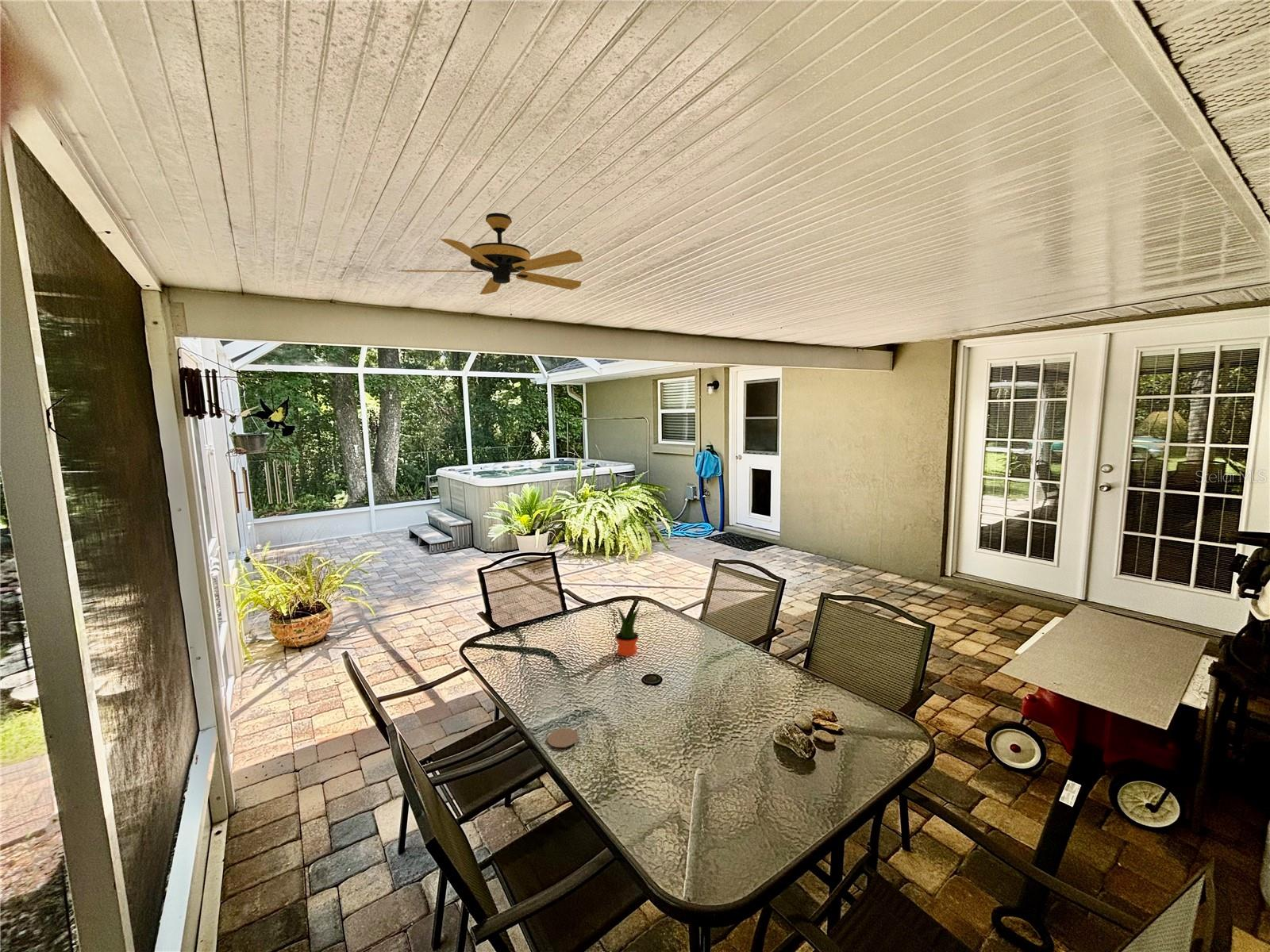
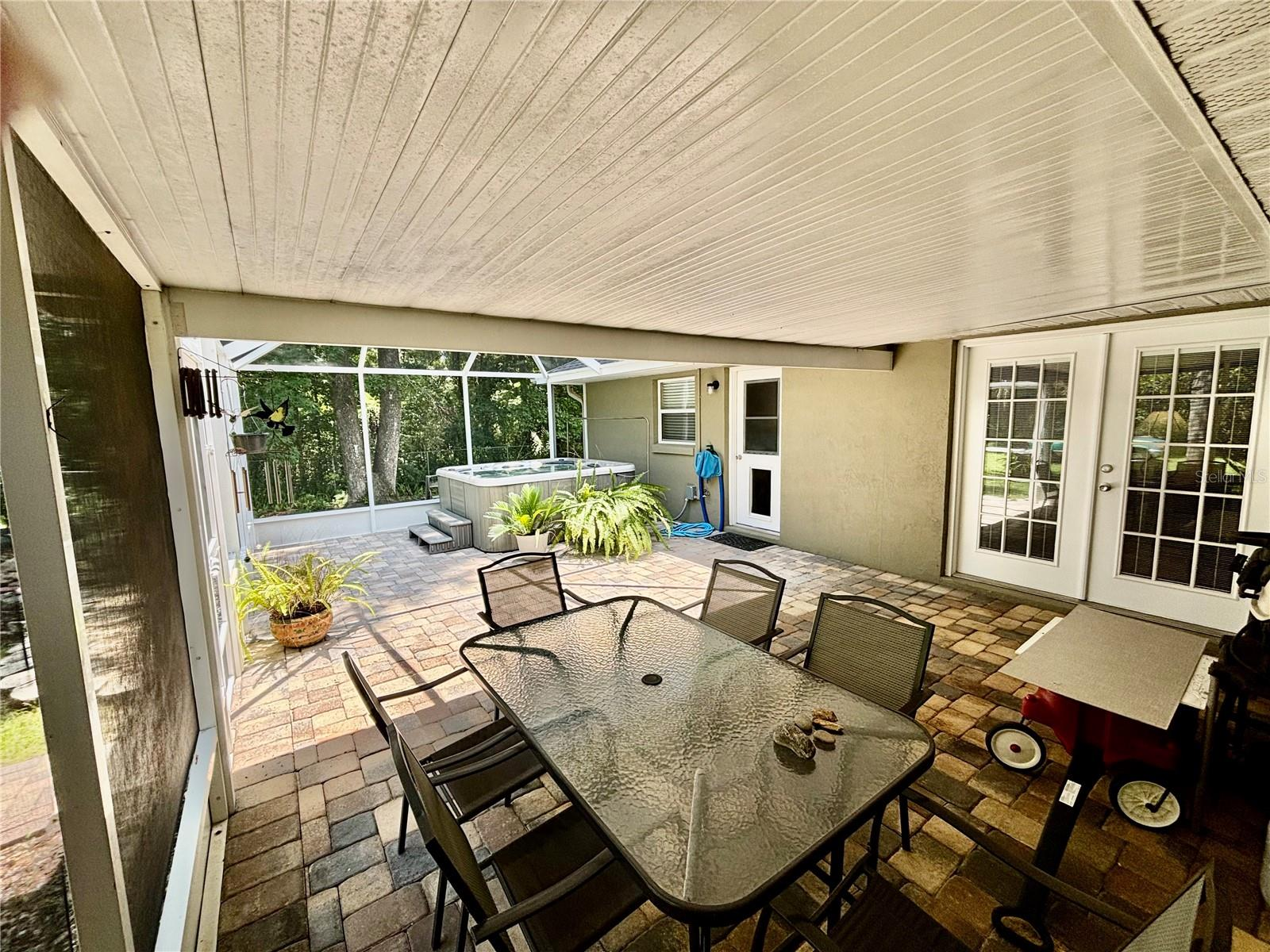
- coaster [546,727,579,749]
- ceiling fan [400,212,584,316]
- potted plant [614,603,641,657]
